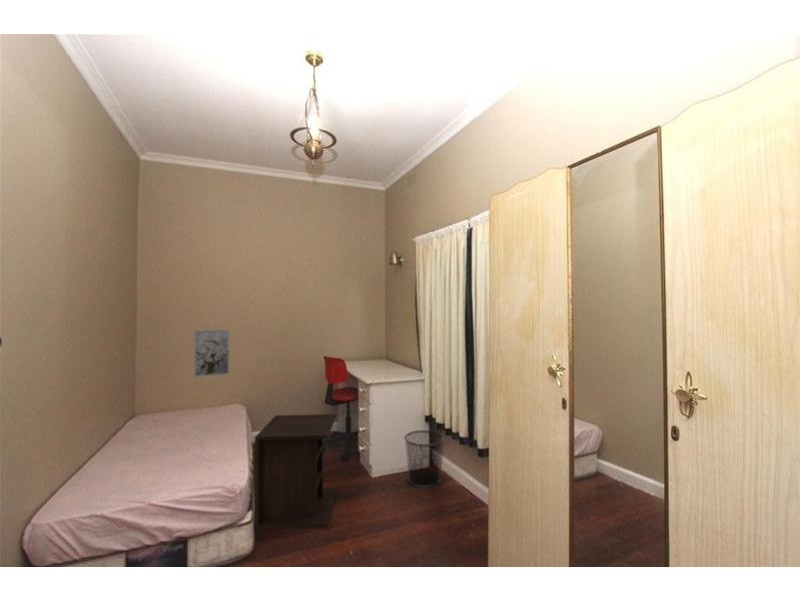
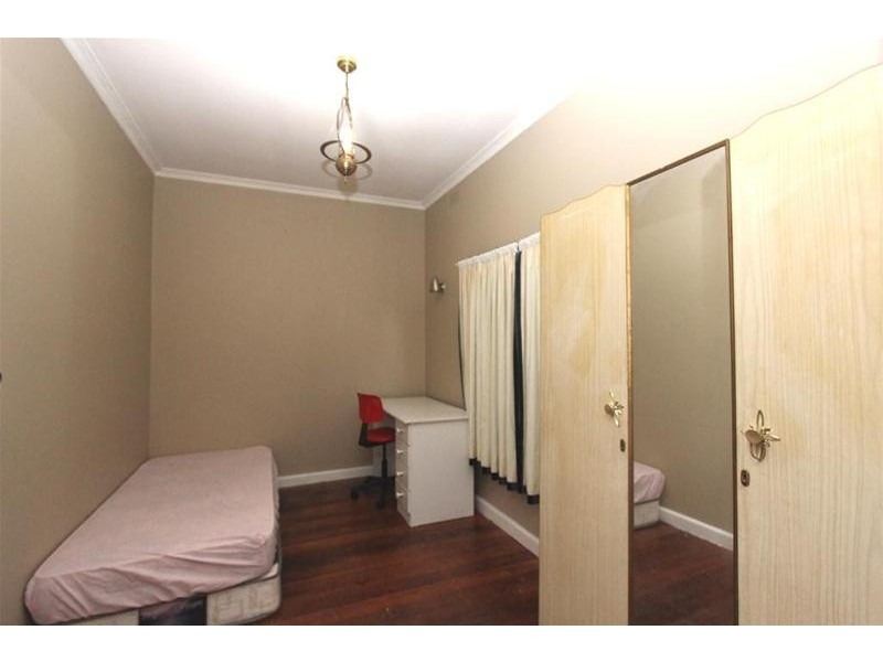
- waste bin [403,429,445,489]
- wall art [193,328,231,378]
- nightstand [254,413,337,531]
